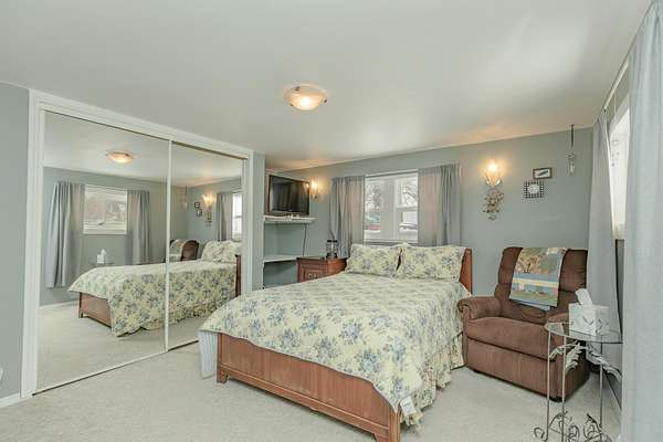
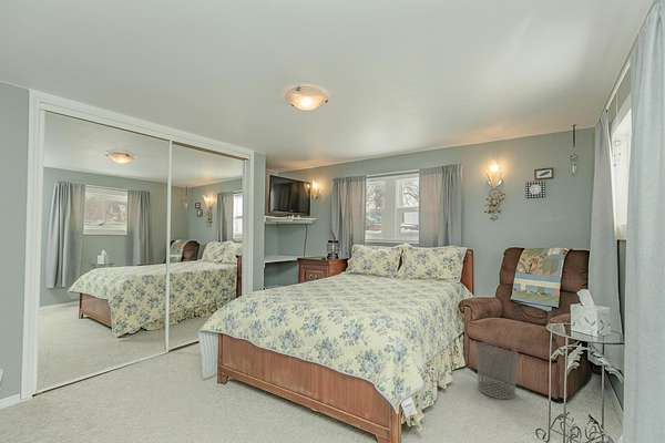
+ waste bin [475,341,519,400]
